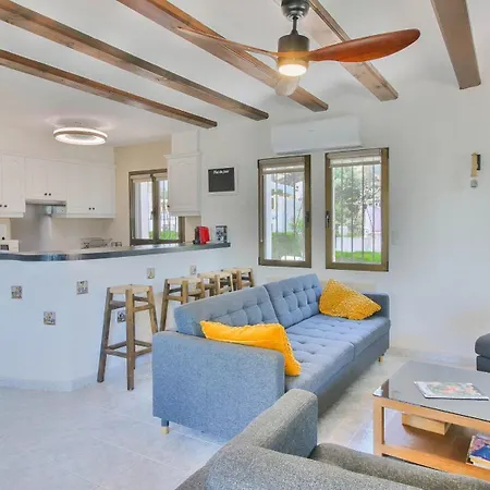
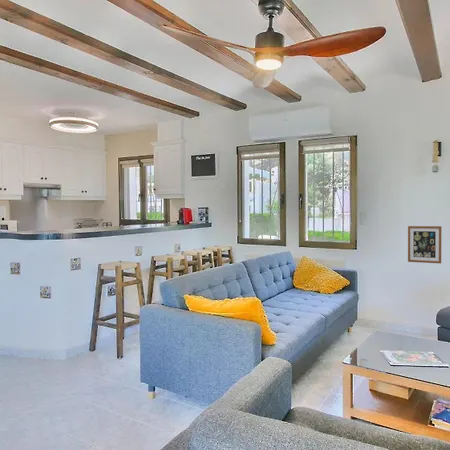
+ wall art [407,225,442,264]
